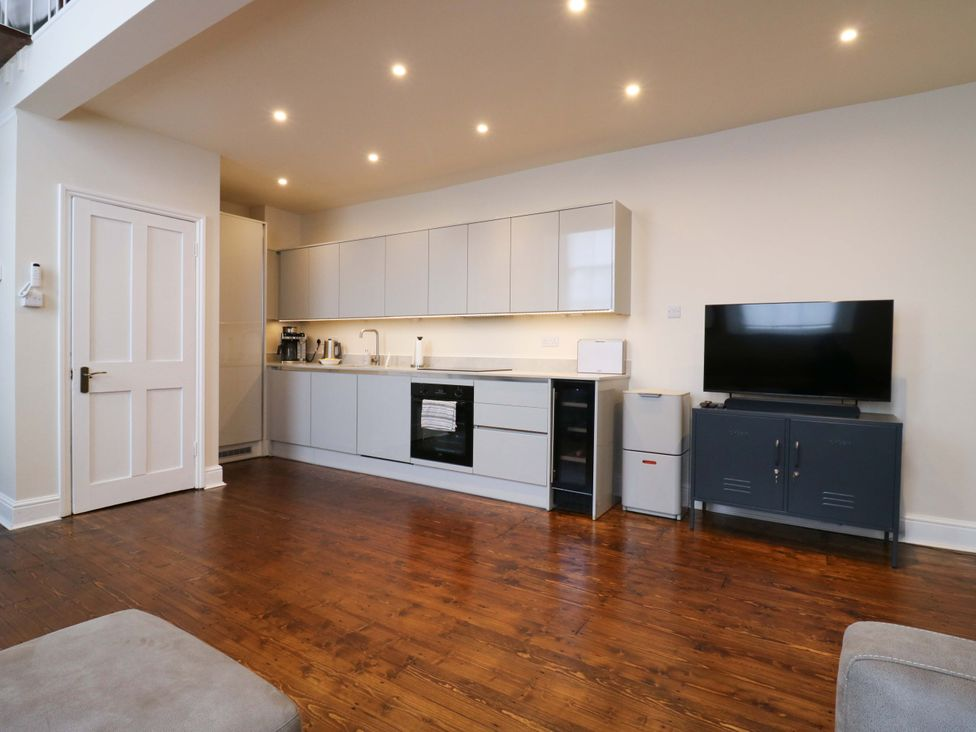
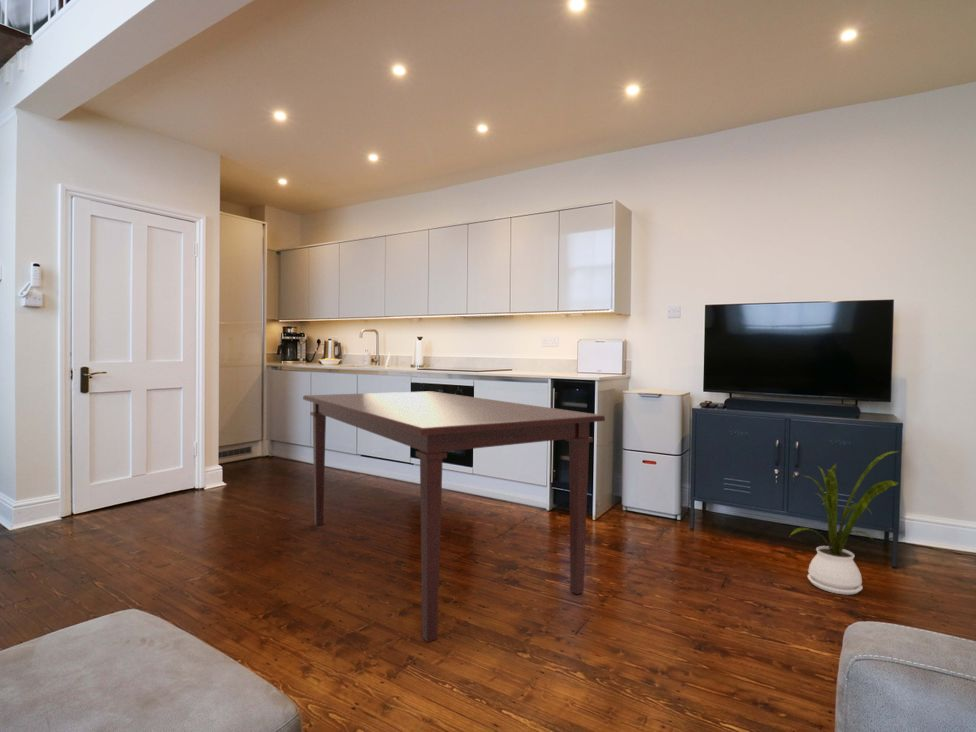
+ house plant [789,450,900,596]
+ dining table [302,390,606,643]
